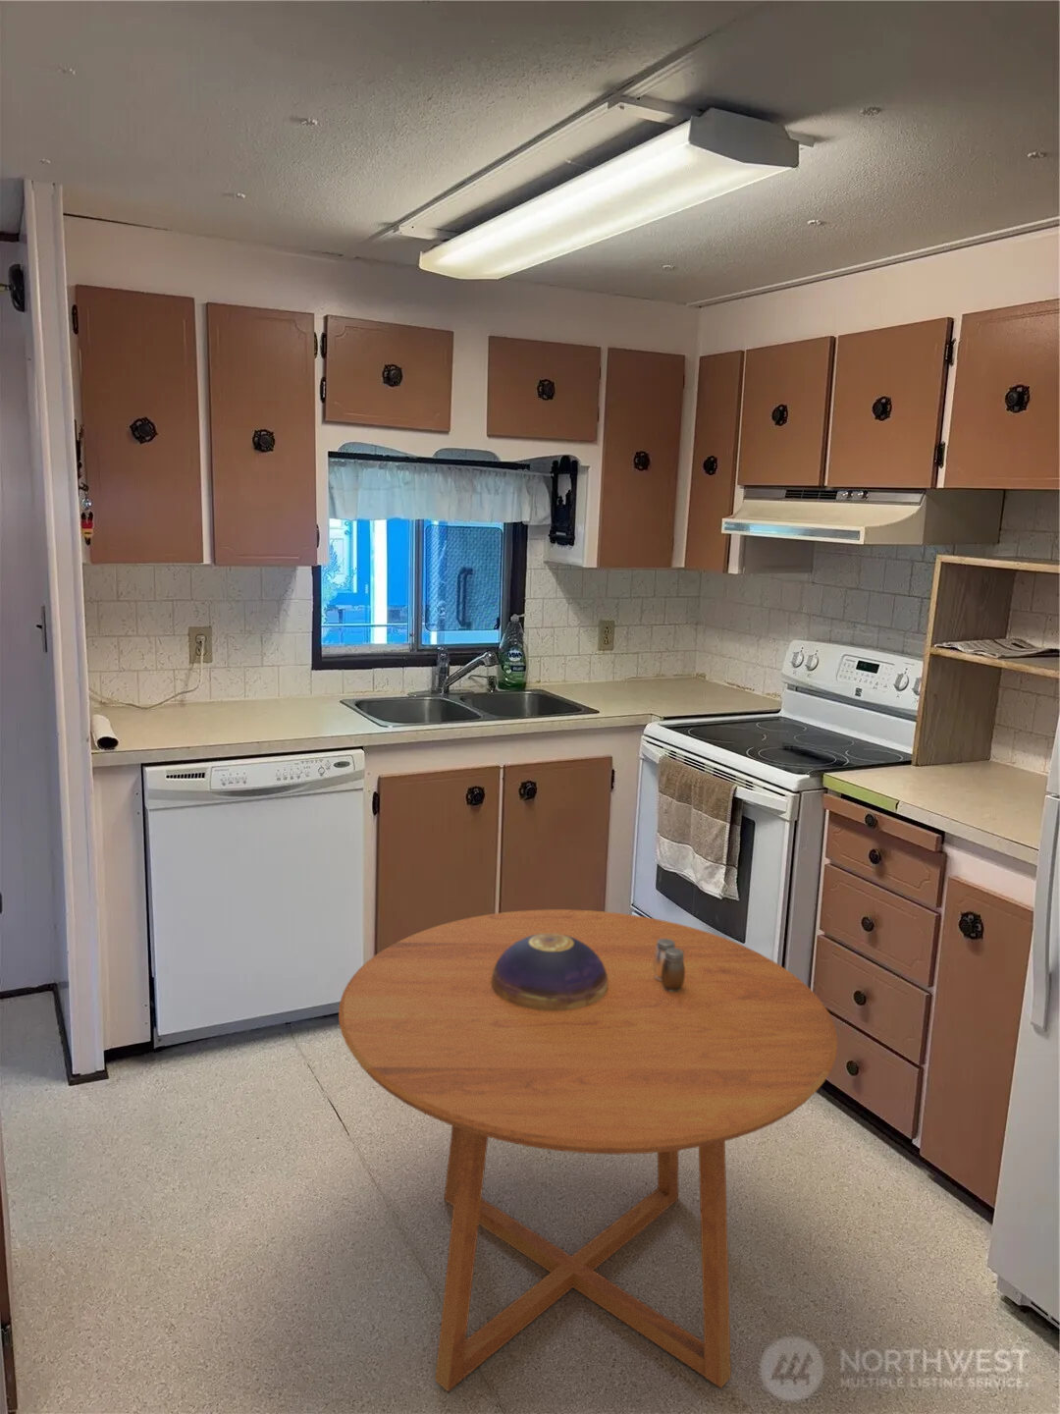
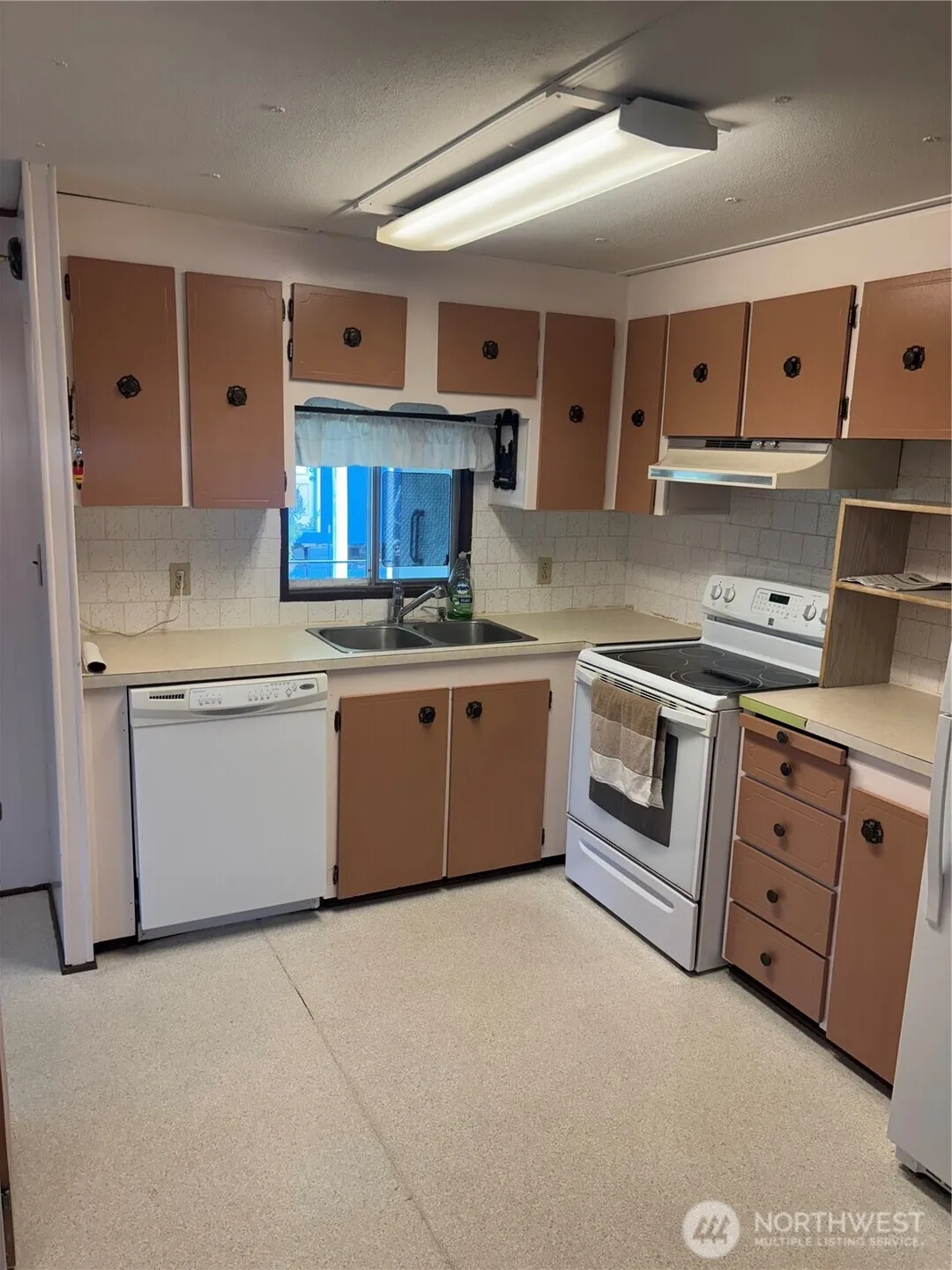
- salt and pepper shaker [654,939,685,992]
- dining table [337,909,838,1393]
- decorative bowl [491,934,608,1011]
